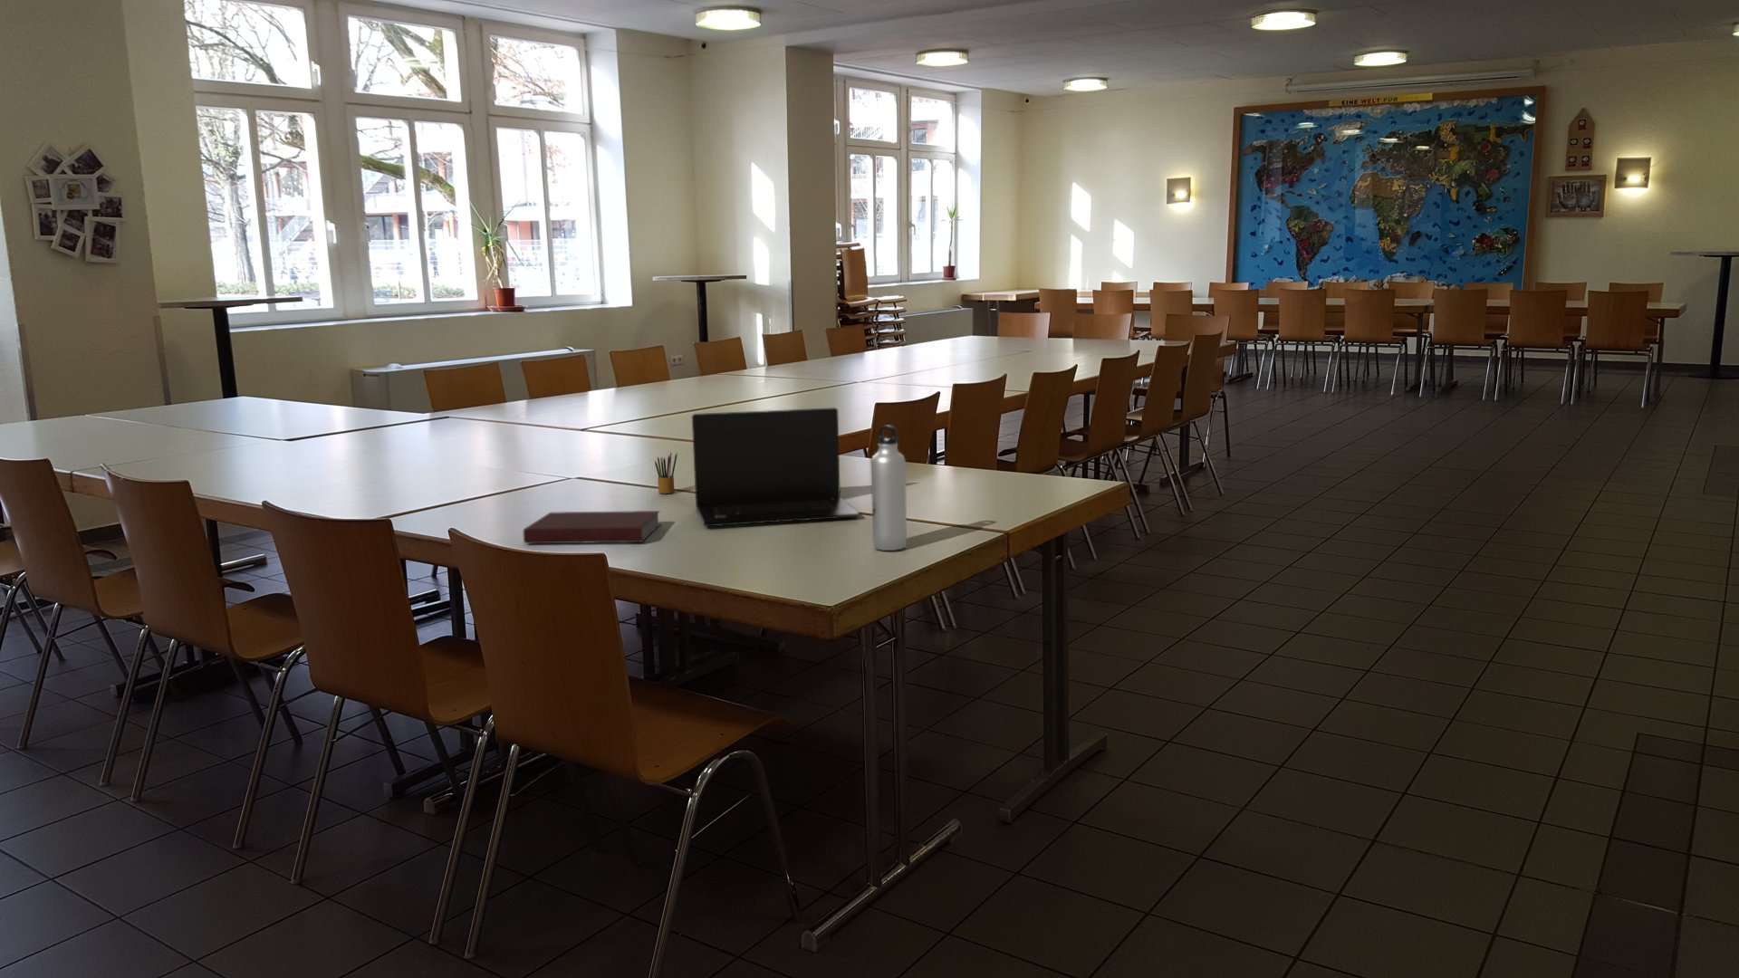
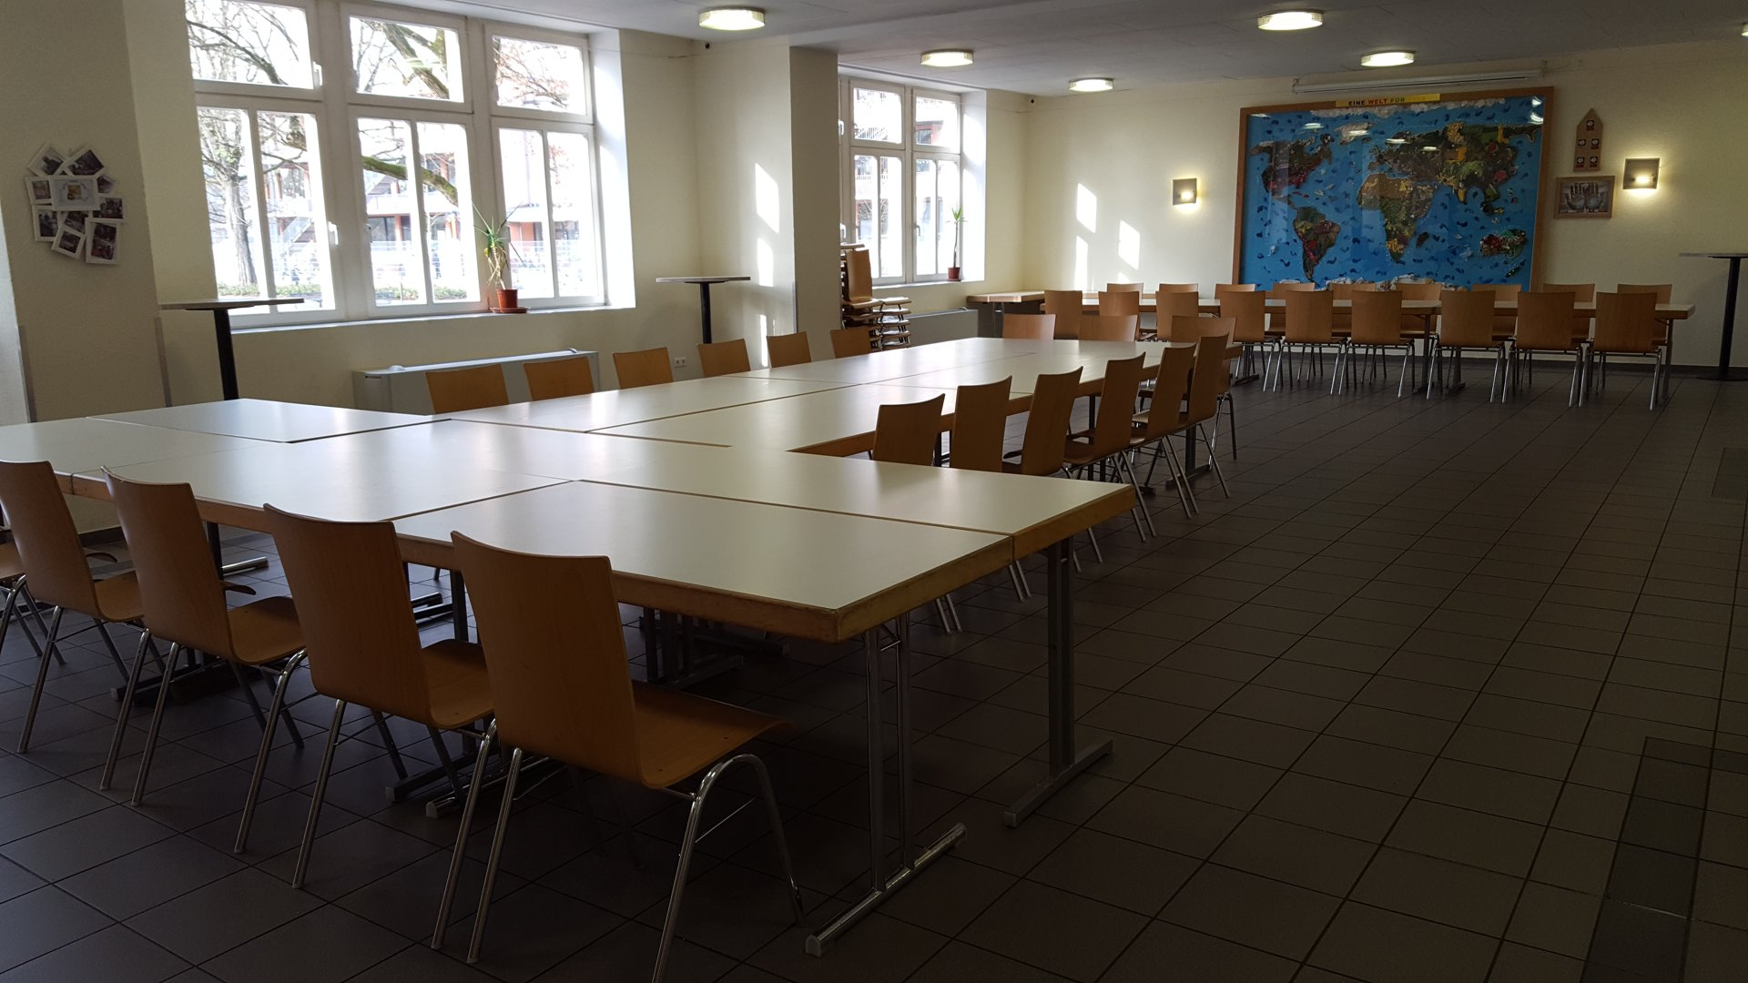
- notebook [523,510,662,545]
- pencil box [655,451,677,494]
- water bottle [871,425,908,552]
- laptop [692,406,860,527]
